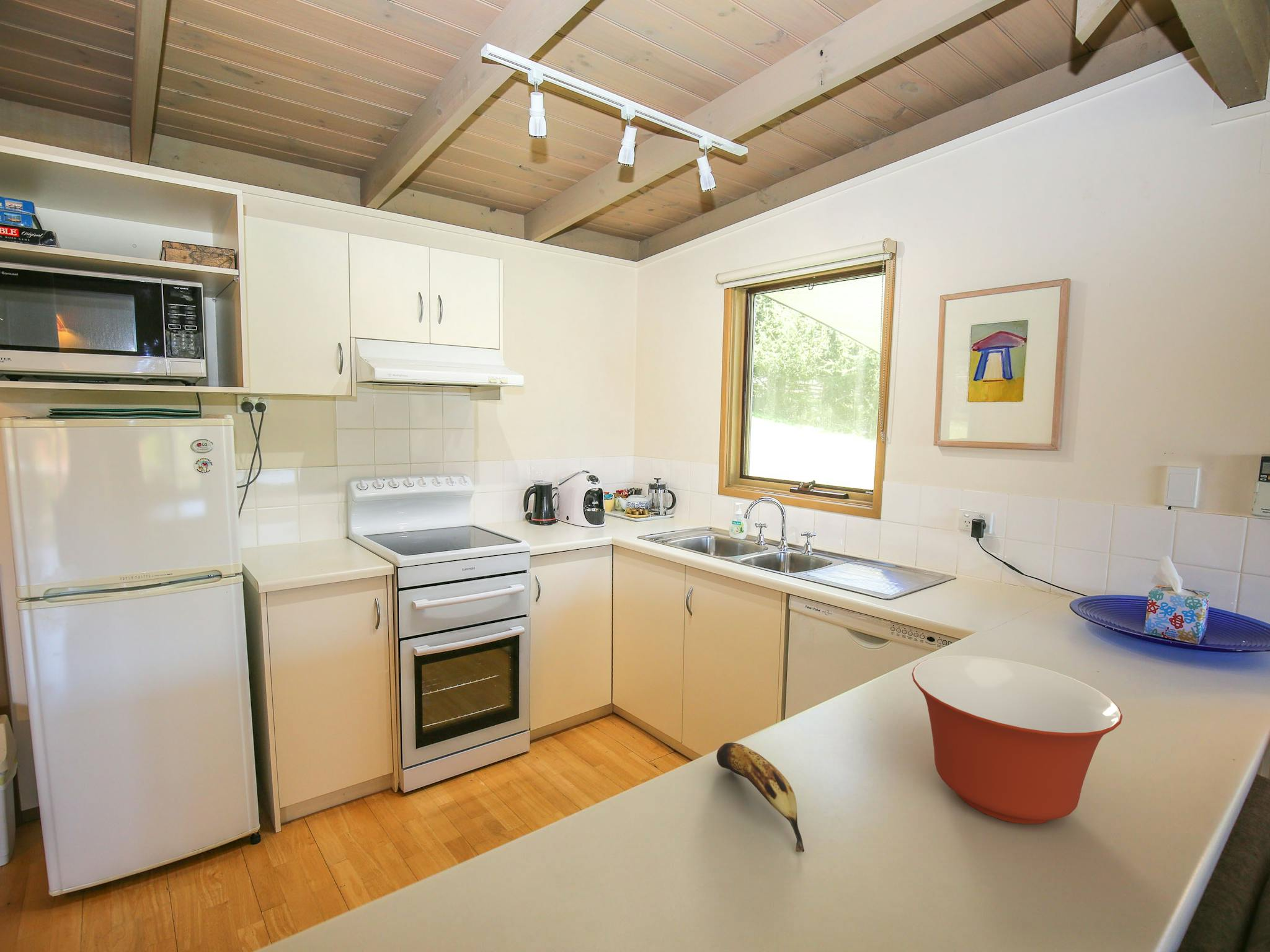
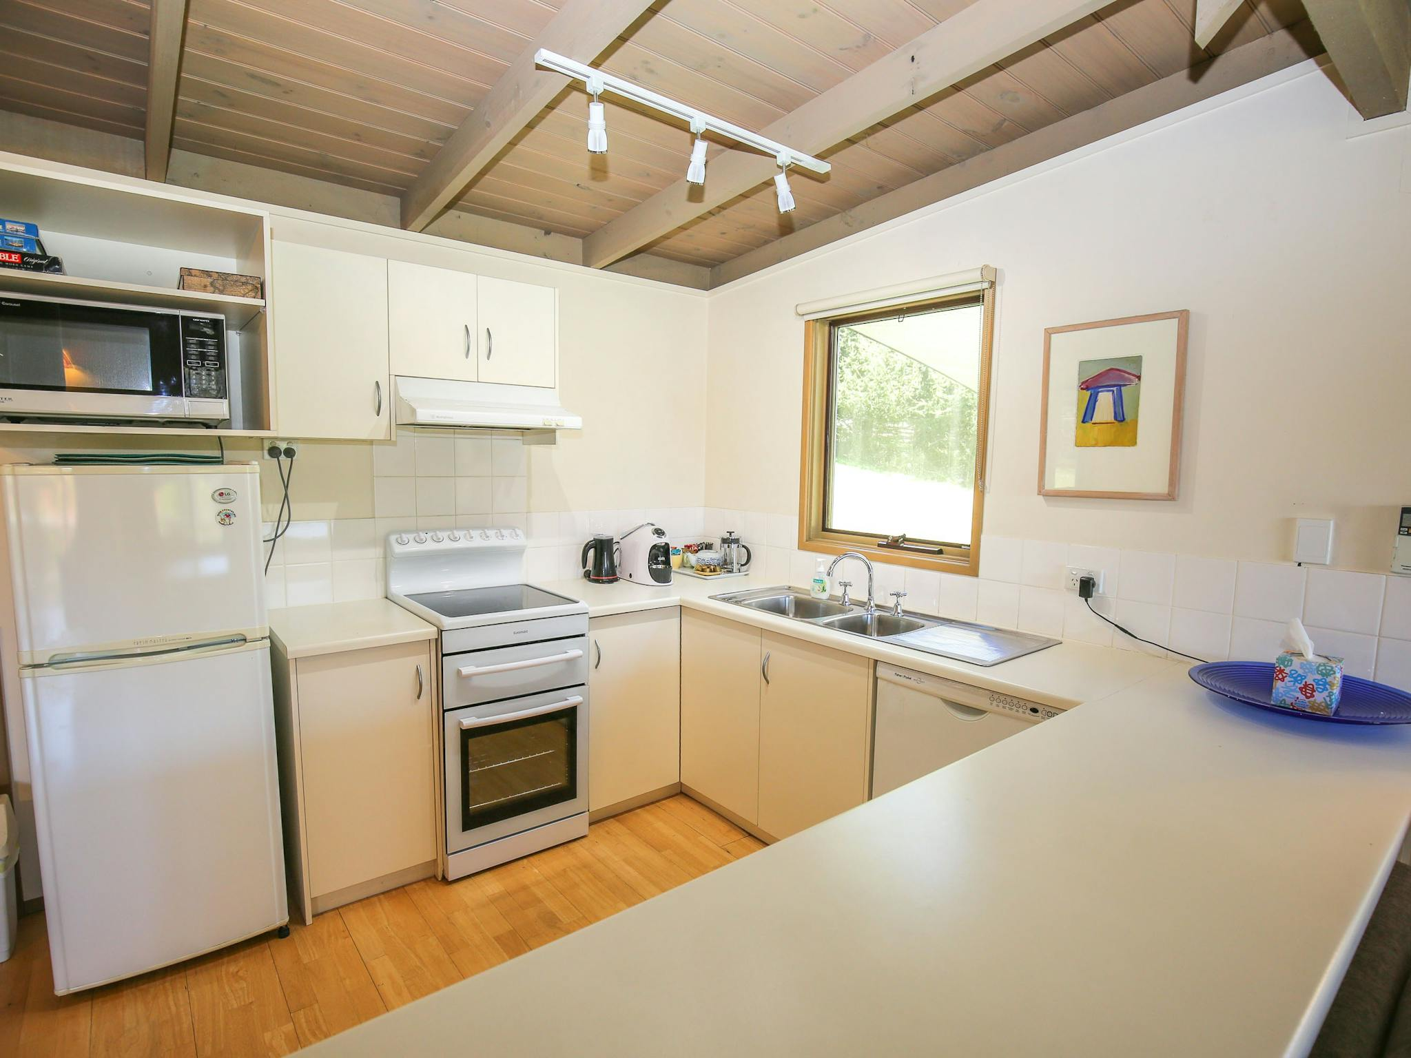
- mixing bowl [912,655,1123,825]
- banana [716,742,805,853]
